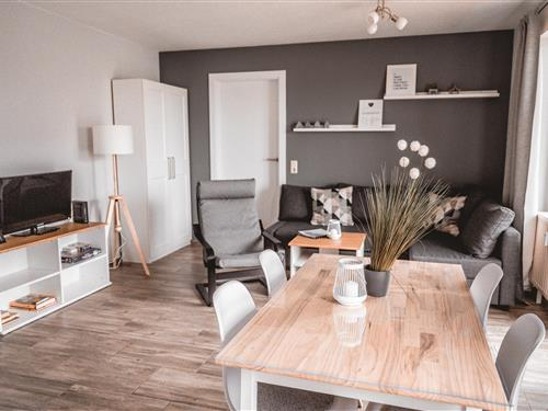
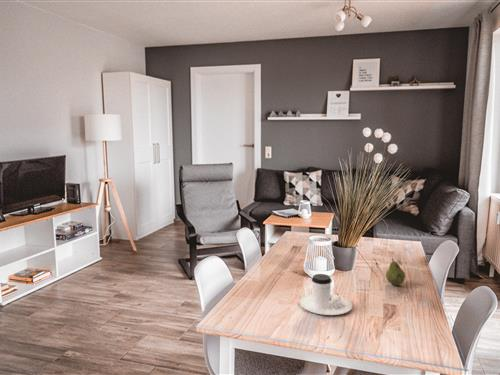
+ coffee cup [299,273,353,316]
+ fruit [385,257,406,286]
